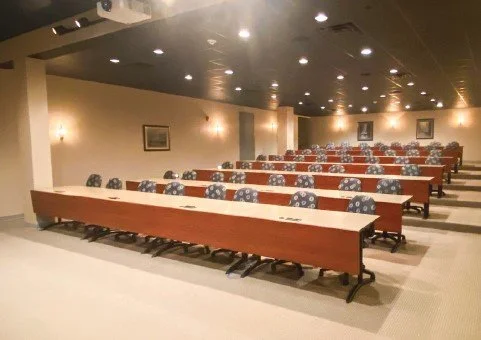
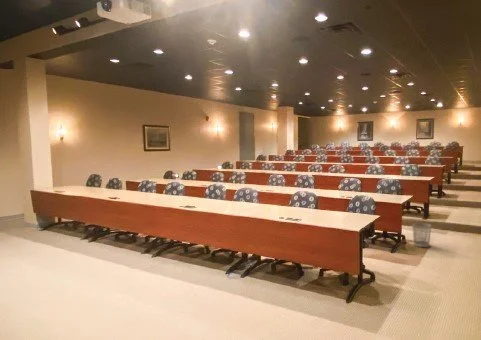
+ wastebasket [411,222,432,248]
